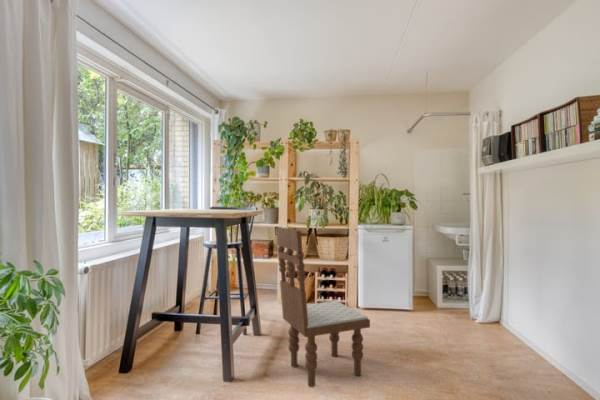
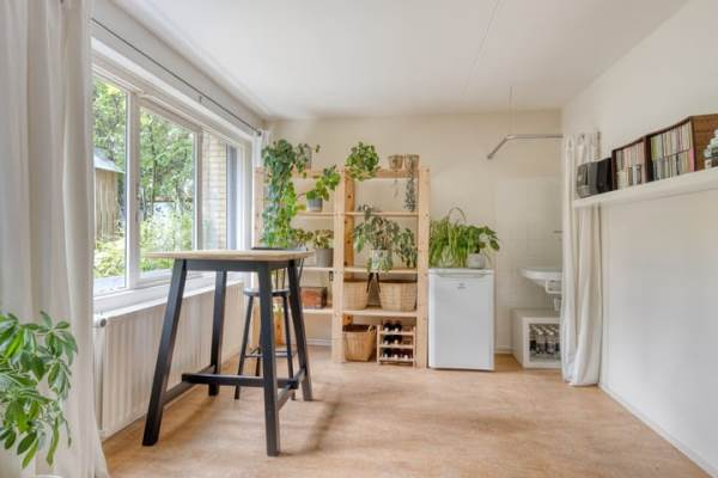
- dining chair [275,226,371,388]
